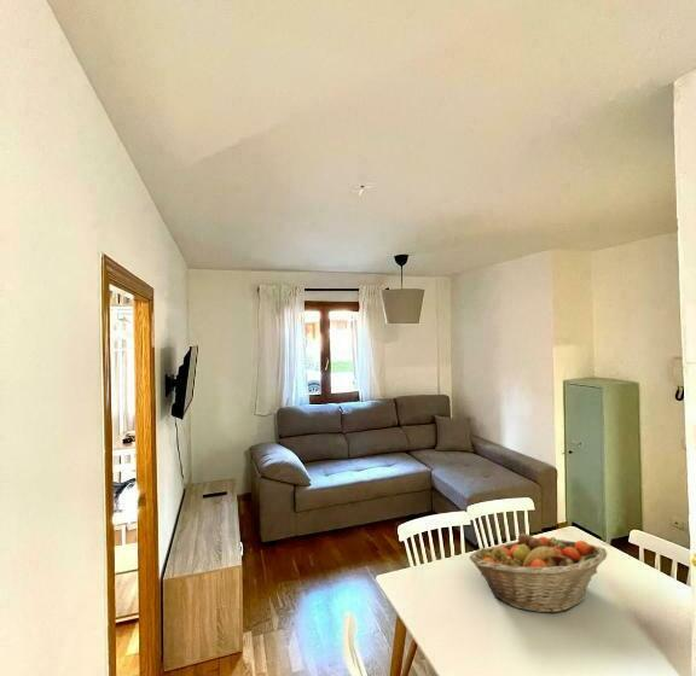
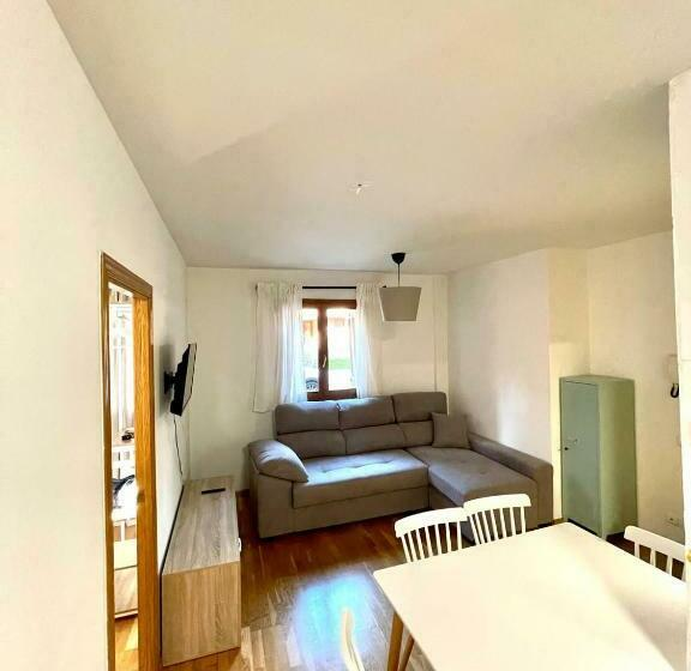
- fruit basket [468,532,609,614]
